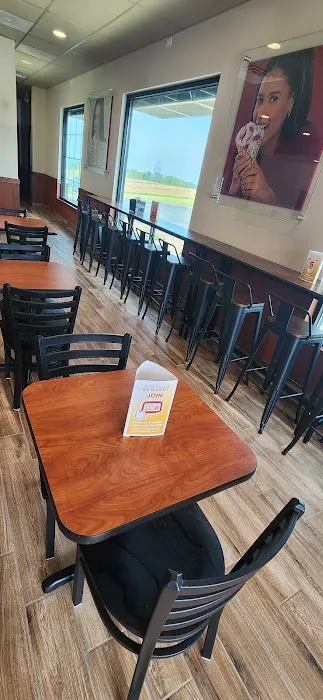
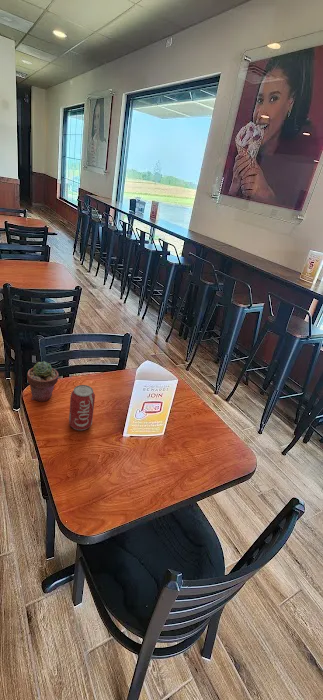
+ potted succulent [26,360,60,402]
+ beverage can [68,384,96,431]
